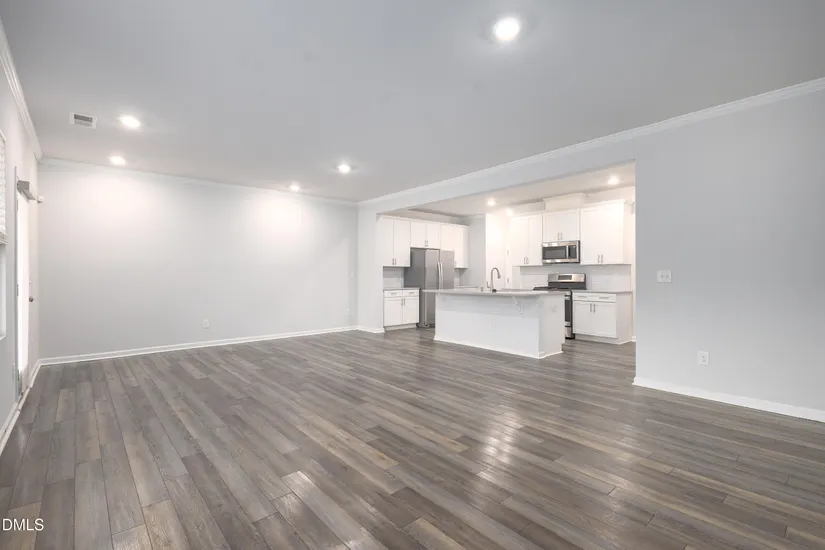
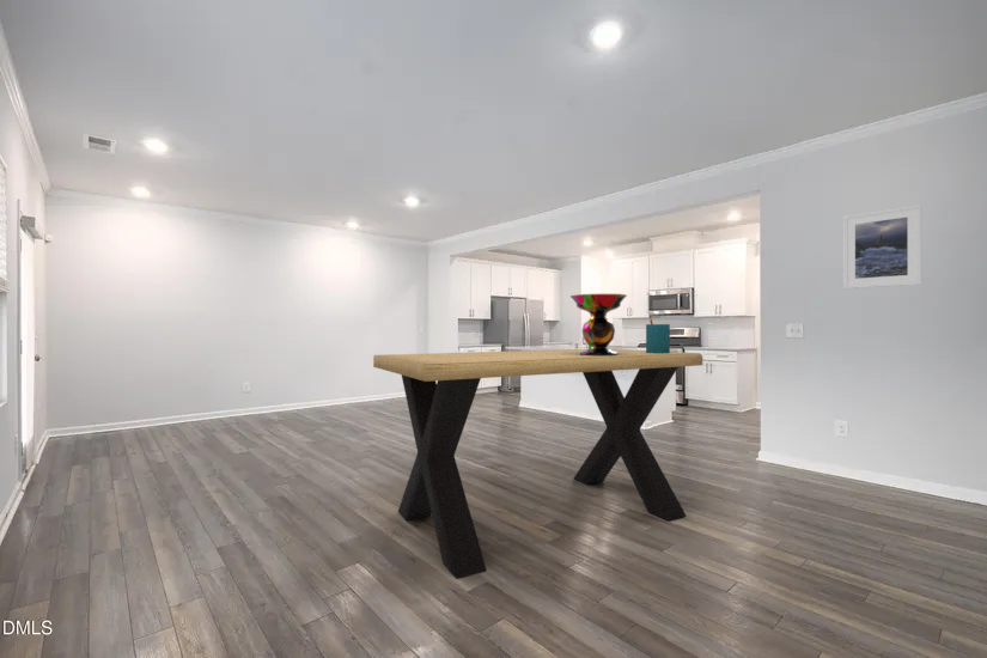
+ decorative bowl [569,293,628,357]
+ dining table [372,315,703,580]
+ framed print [842,203,922,290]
